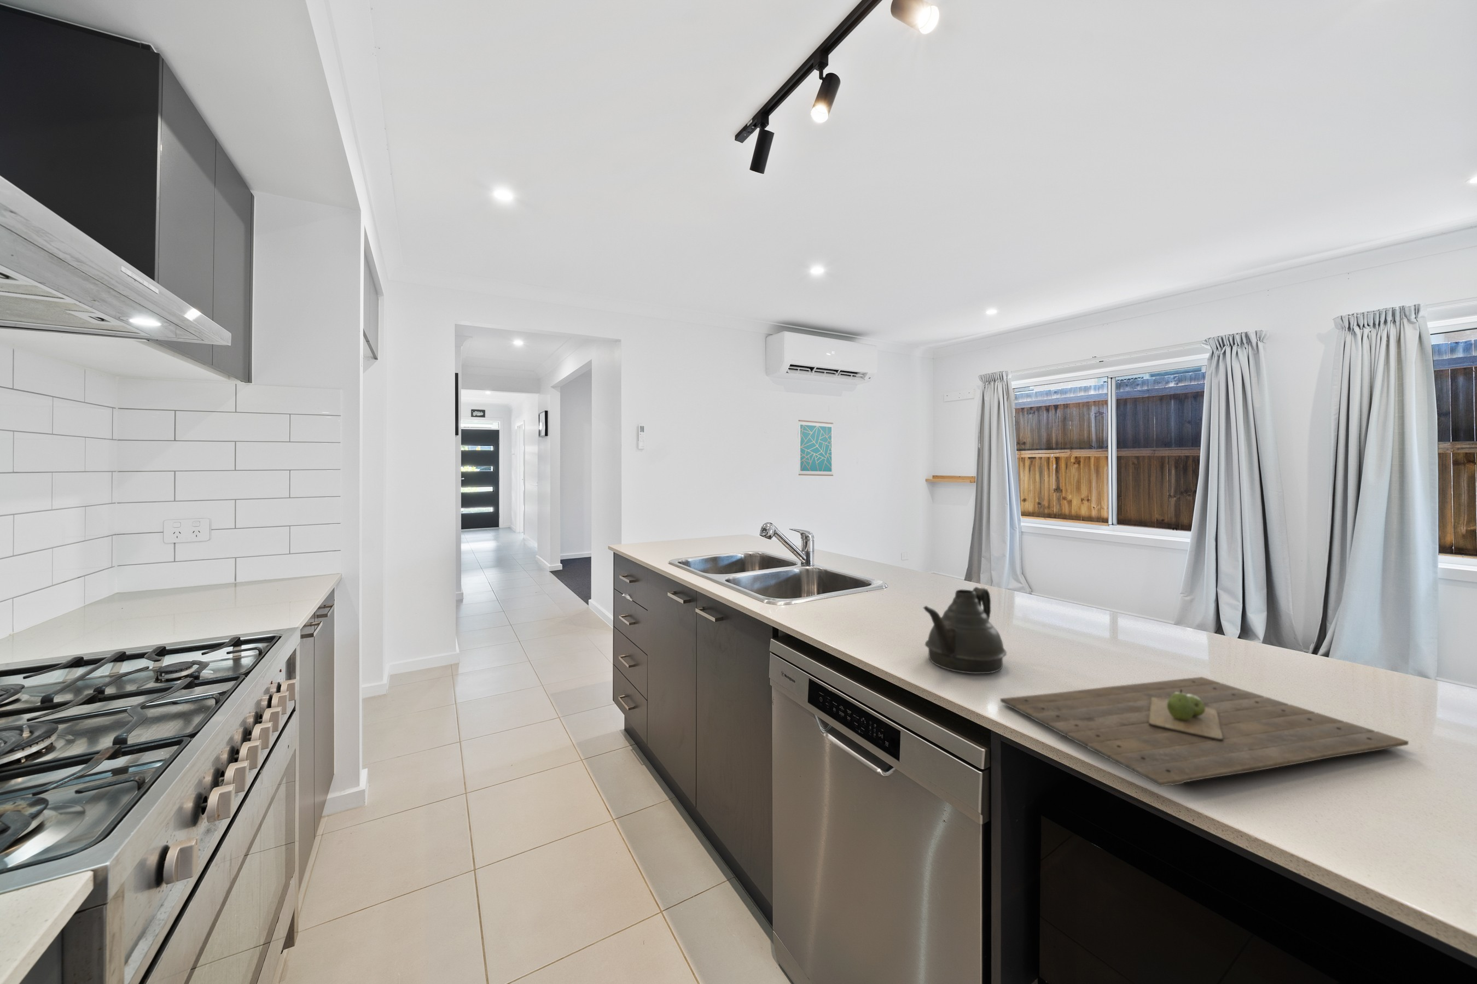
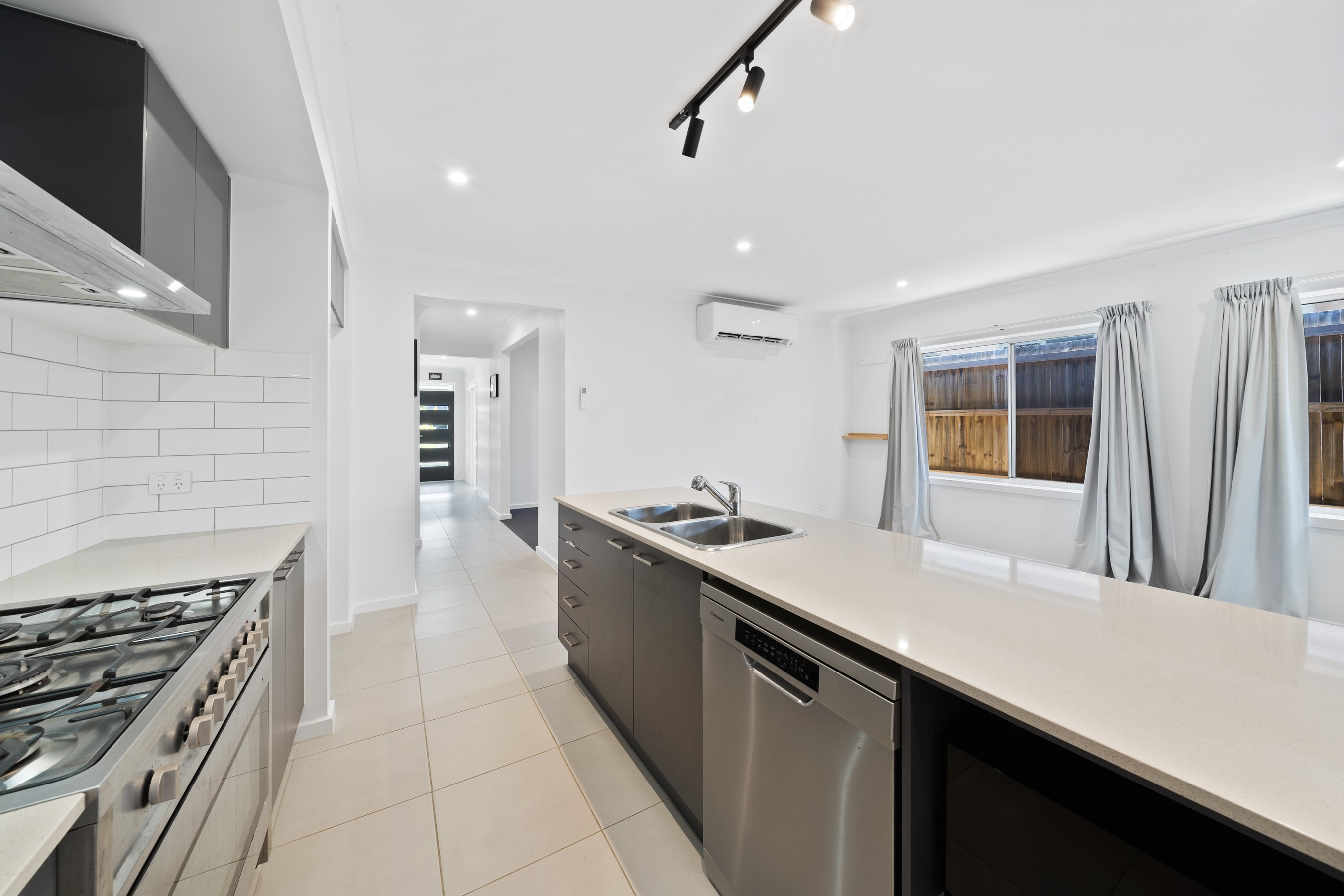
- wall art [798,420,834,477]
- teapot [923,586,1007,674]
- cutting board [999,677,1409,787]
